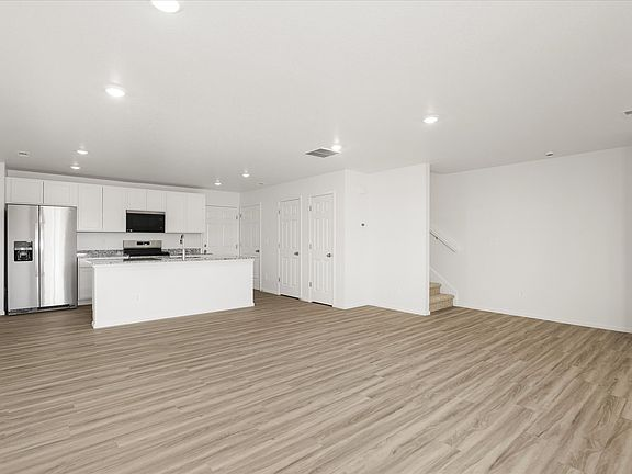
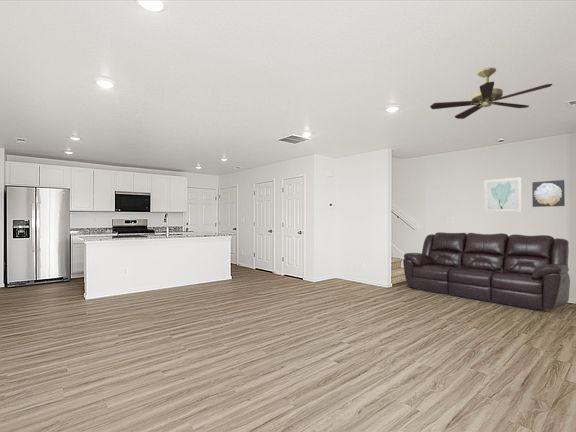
+ ceiling fan [429,67,553,120]
+ sofa [402,231,571,311]
+ wall art [483,176,523,213]
+ wall art [531,179,566,208]
